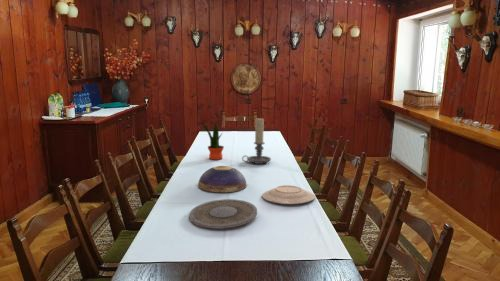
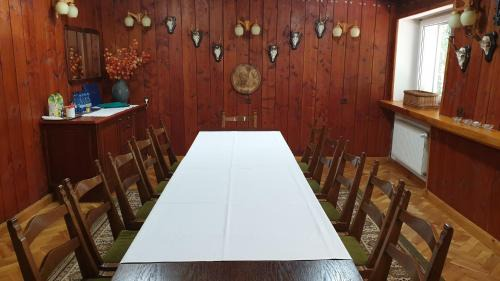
- candle holder [241,117,272,165]
- plate [261,184,316,205]
- potted plant [201,121,225,161]
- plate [188,198,258,229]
- decorative bowl [197,165,248,193]
